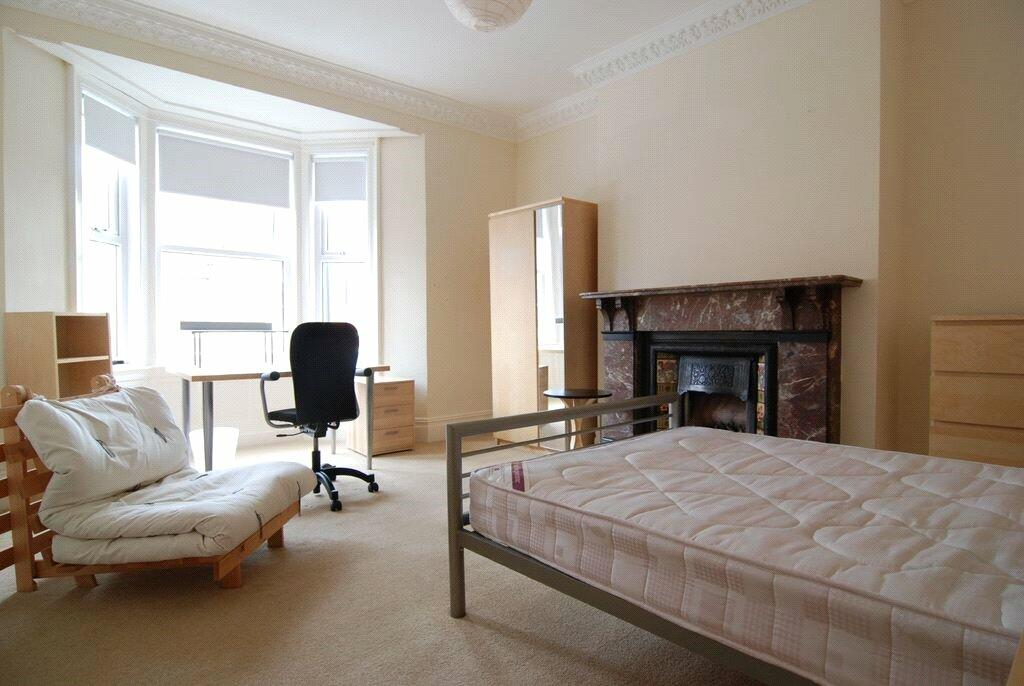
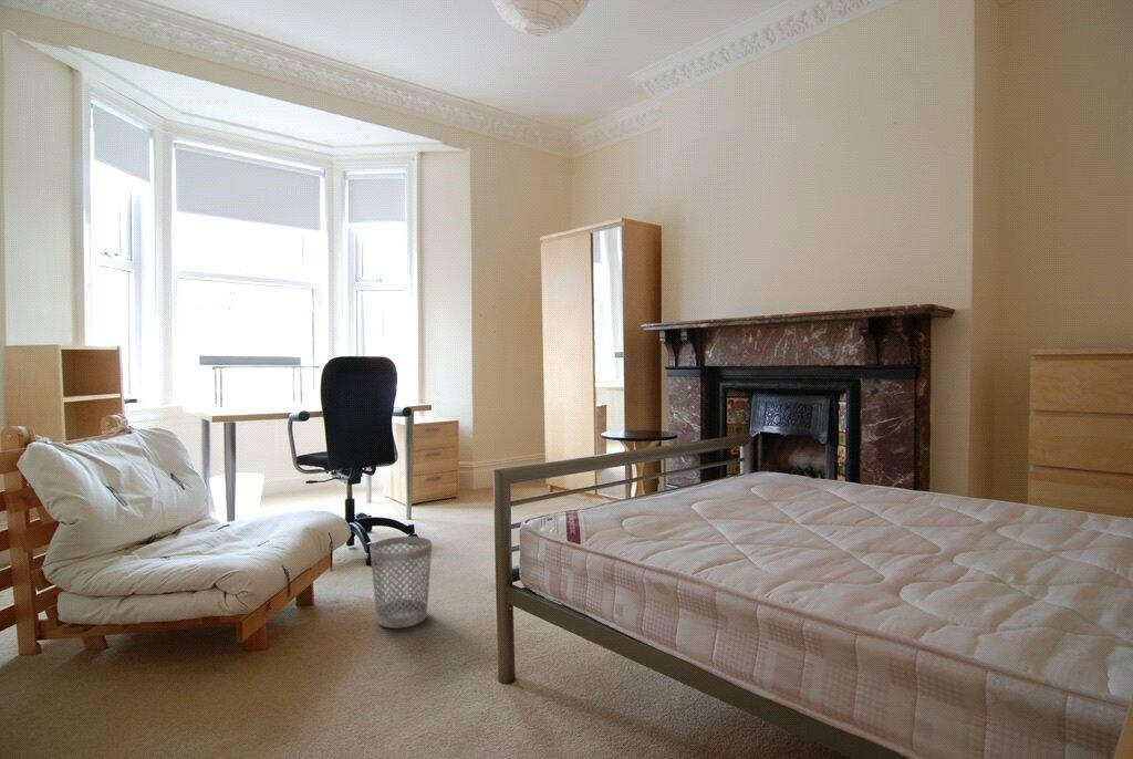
+ wastebasket [370,536,433,630]
